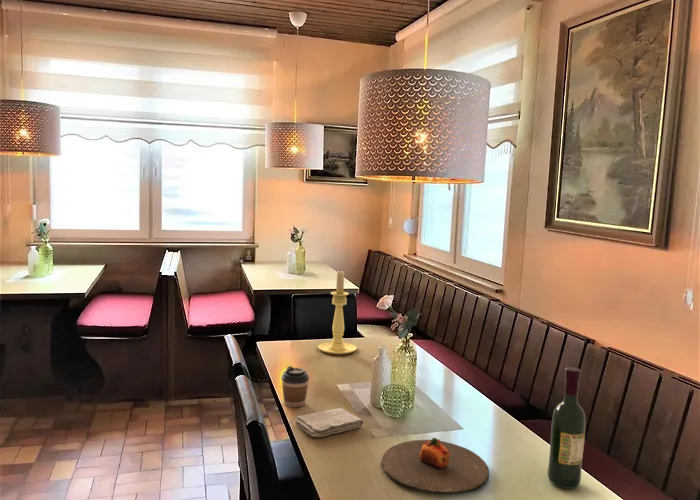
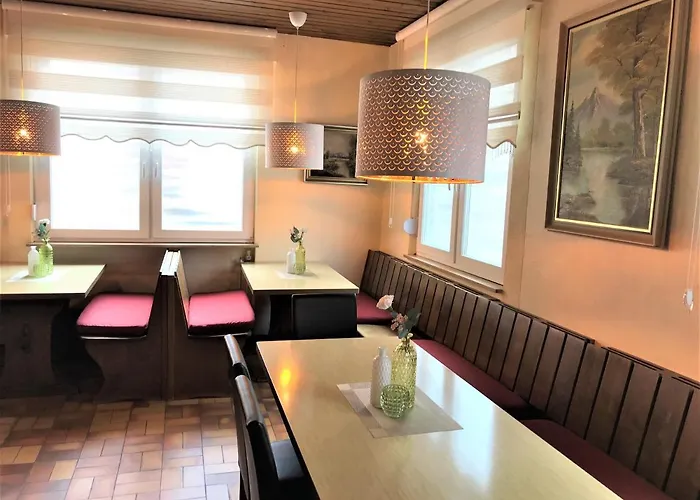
- wine bottle [547,366,586,490]
- candle holder [317,270,358,355]
- plate [381,436,490,495]
- coffee cup [280,365,310,408]
- washcloth [295,407,364,438]
